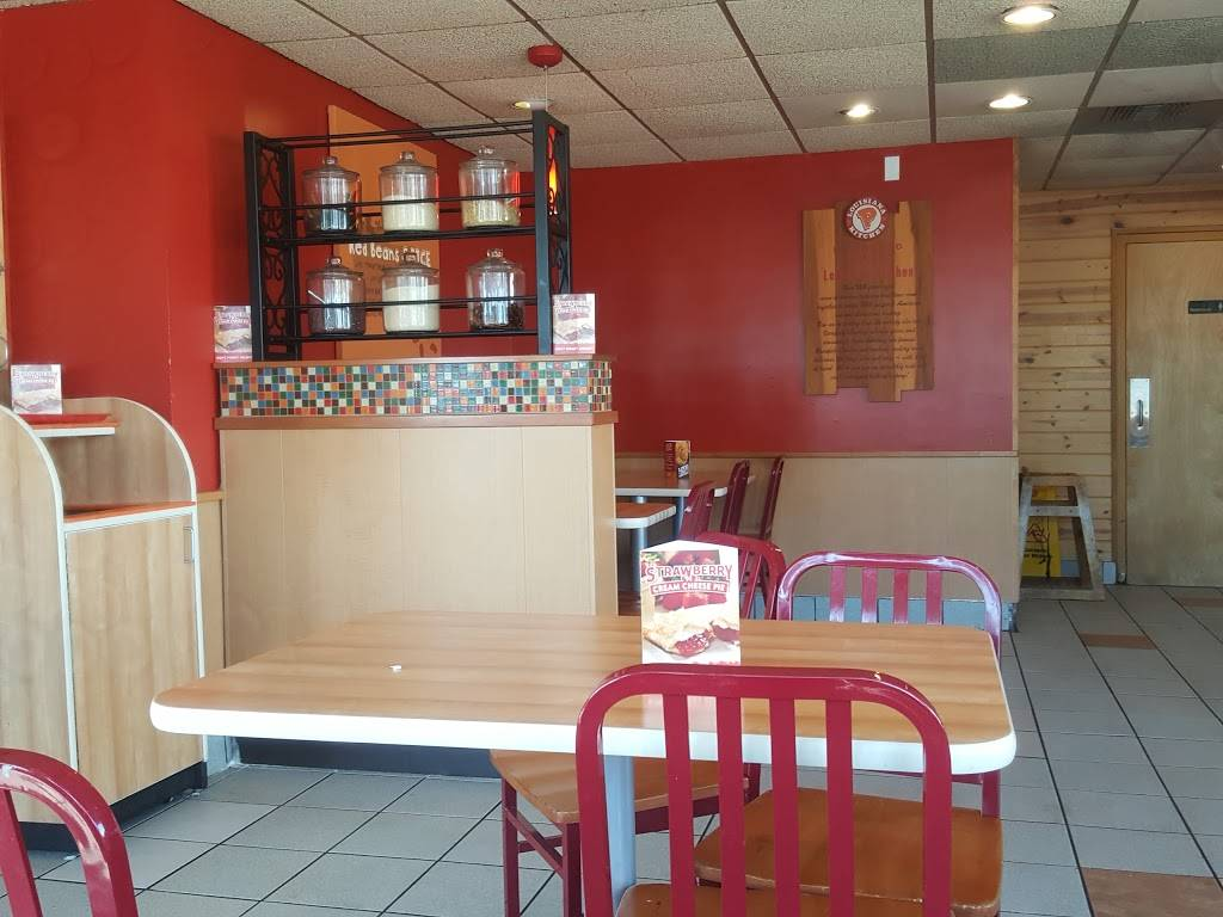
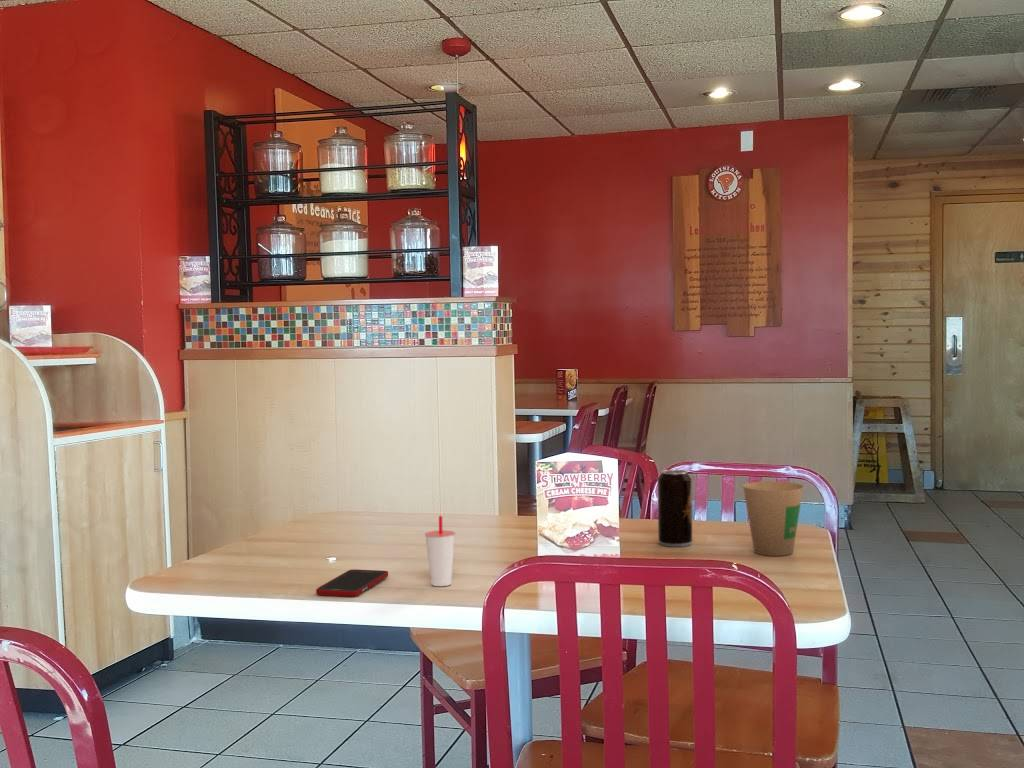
+ cup [424,515,456,587]
+ paper cup [742,480,804,557]
+ beverage can [656,469,694,548]
+ cell phone [315,568,389,598]
